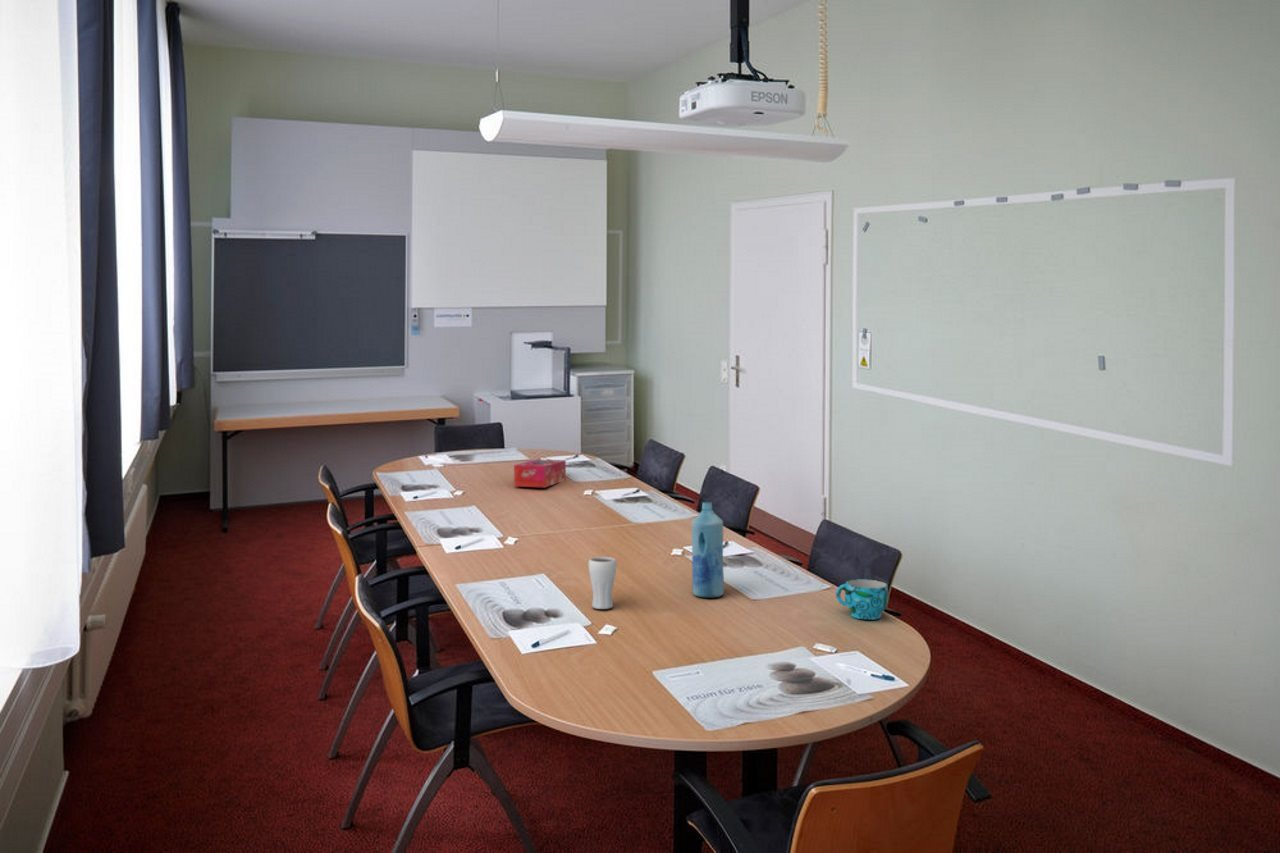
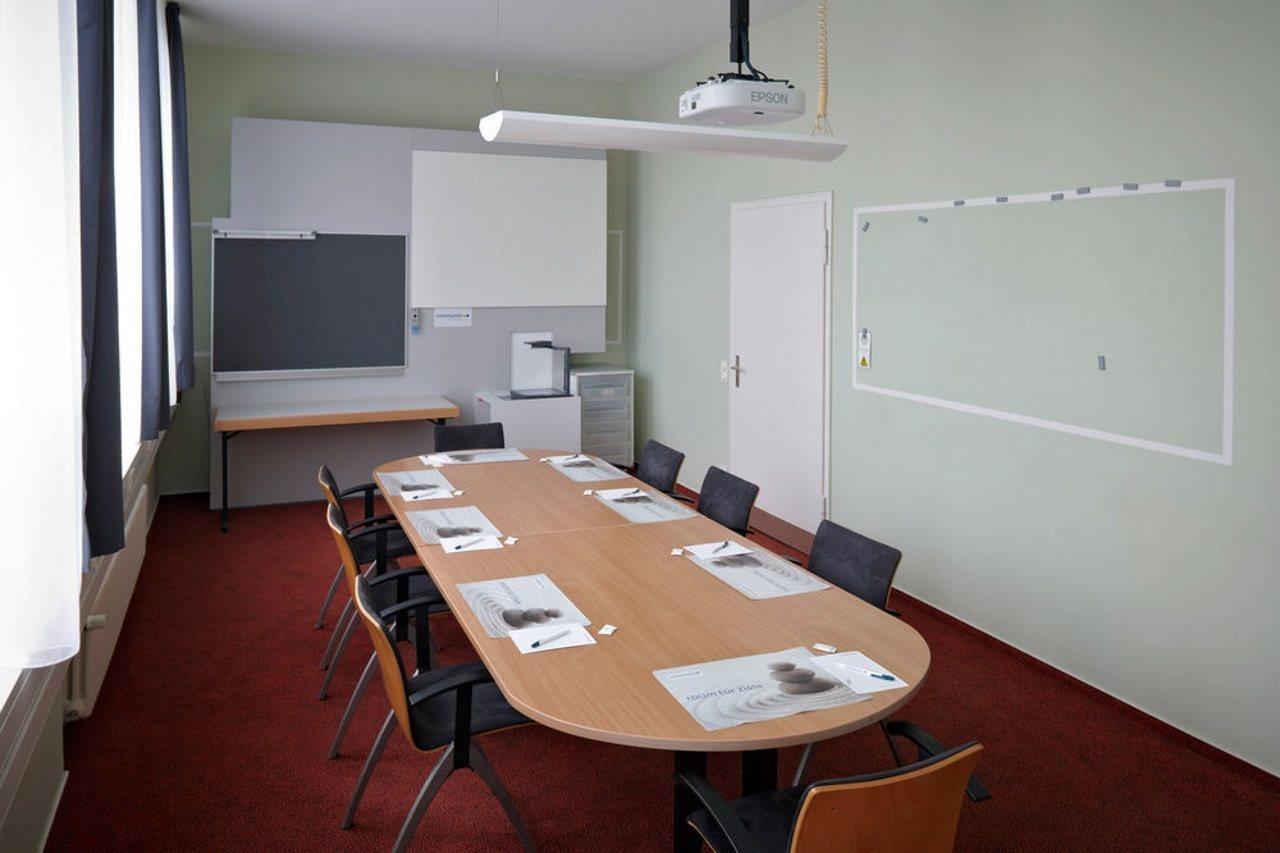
- bottle [691,501,725,599]
- drinking glass [588,556,617,610]
- cup [835,578,889,621]
- tissue box [513,458,567,488]
